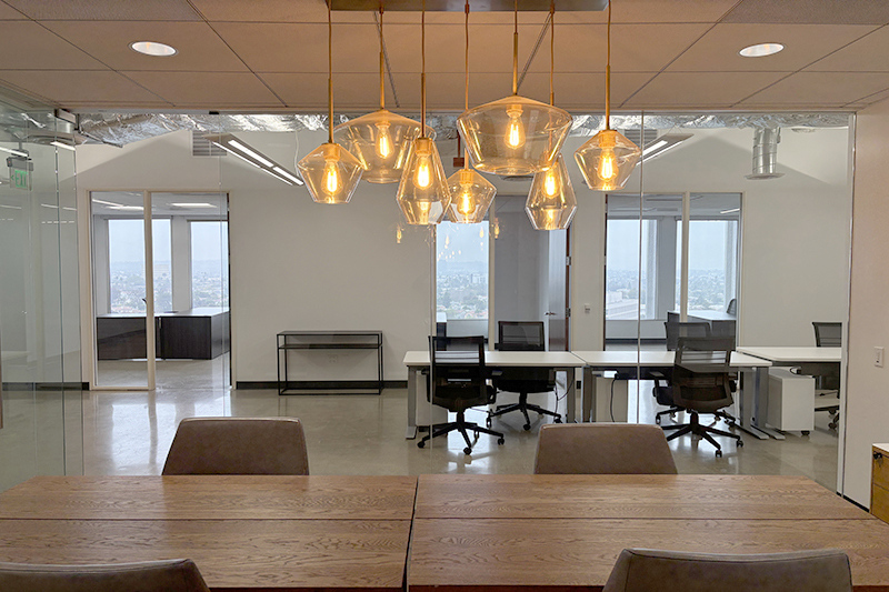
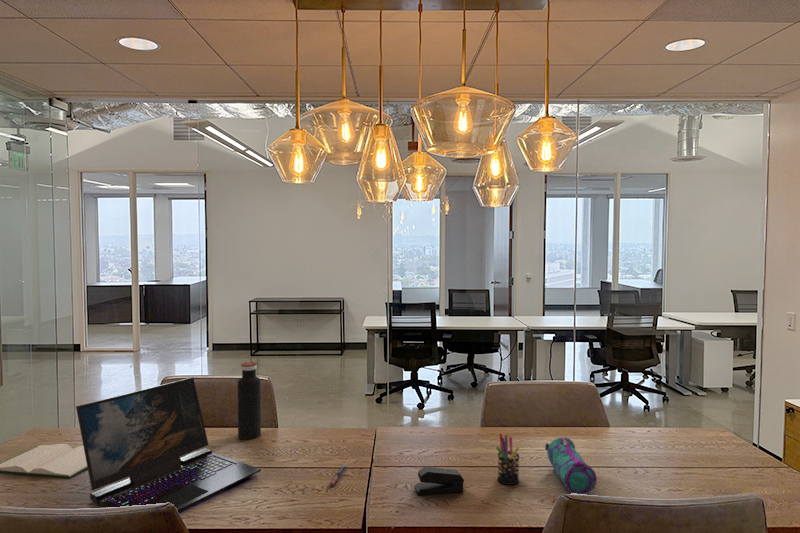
+ pen [329,464,347,487]
+ laptop [75,376,262,513]
+ hardback book [0,443,88,479]
+ pencil case [544,436,598,495]
+ pen holder [495,432,521,486]
+ water bottle [237,361,262,440]
+ stapler [414,466,465,496]
